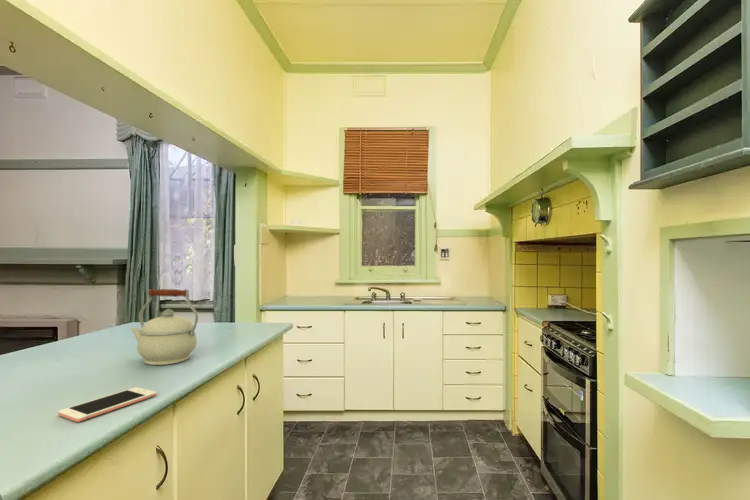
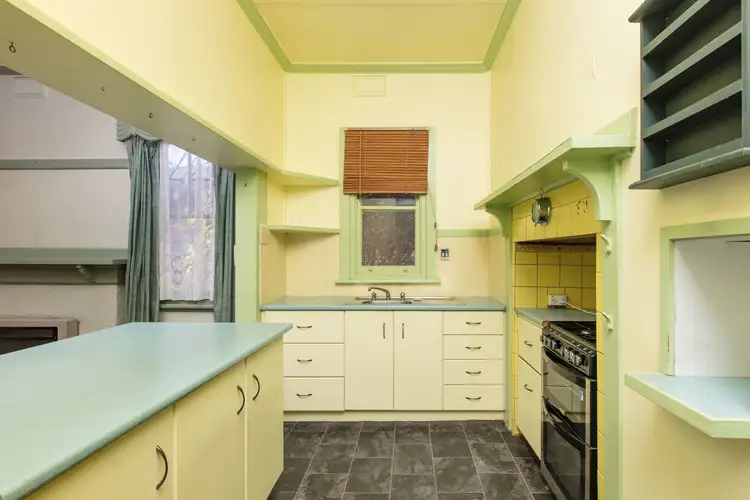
- cell phone [57,386,157,423]
- kettle [131,288,199,366]
